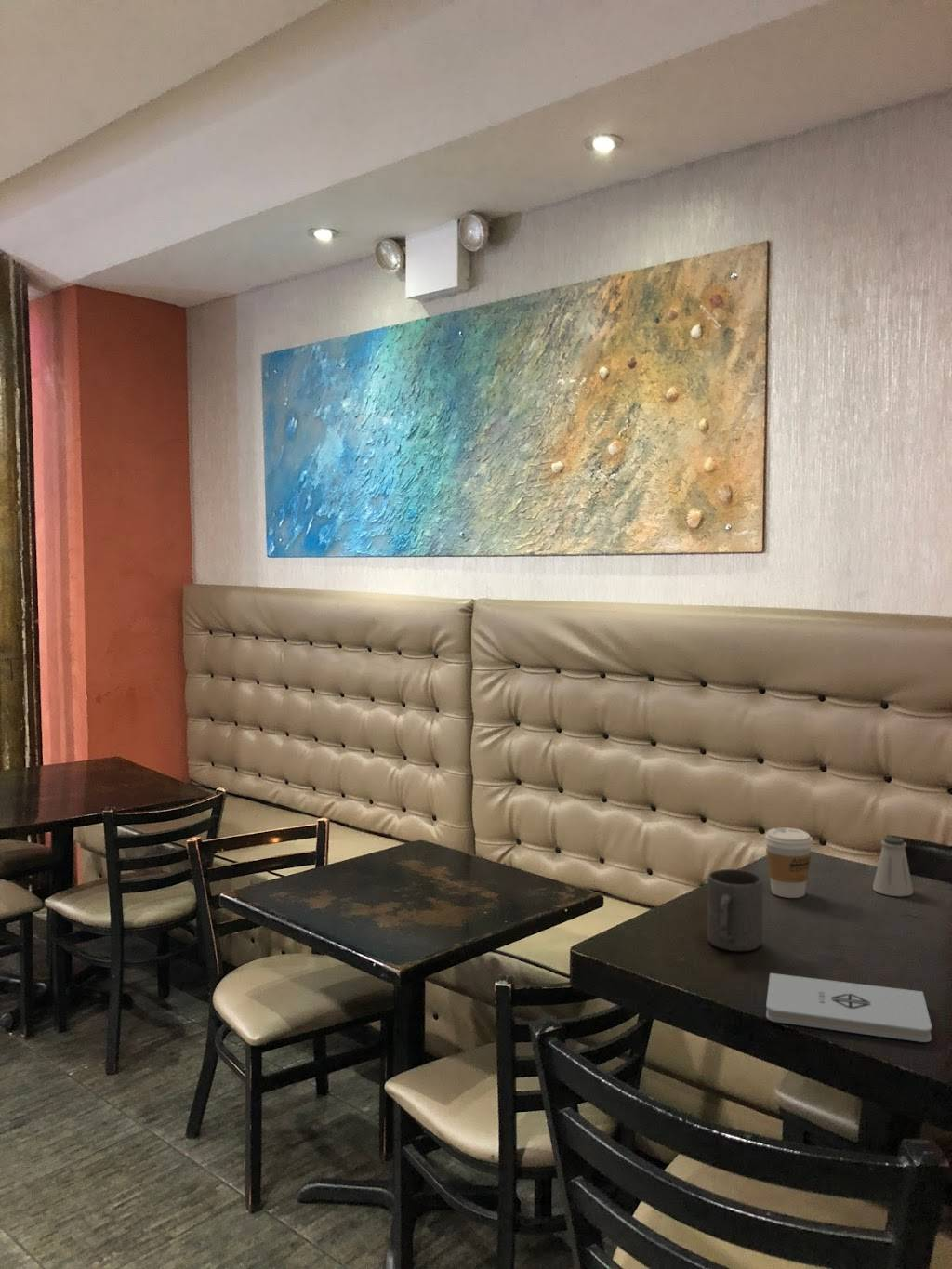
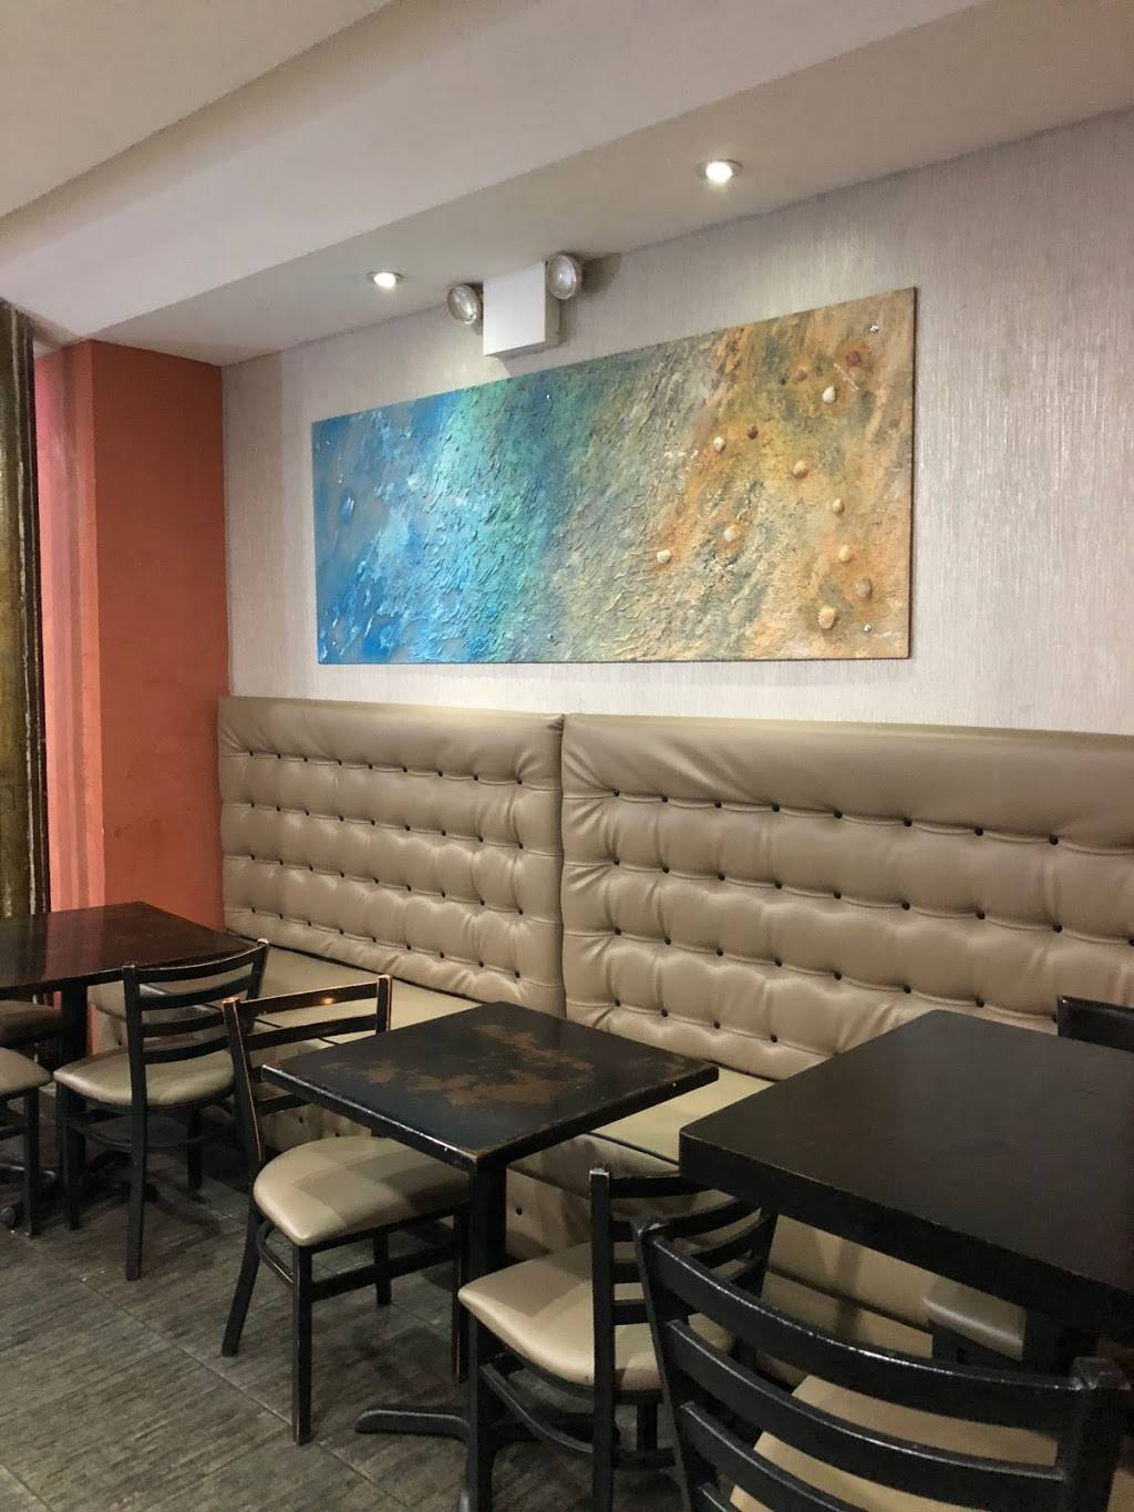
- coffee cup [764,826,813,899]
- mug [707,868,763,952]
- notepad [765,972,932,1043]
- saltshaker [872,836,914,897]
